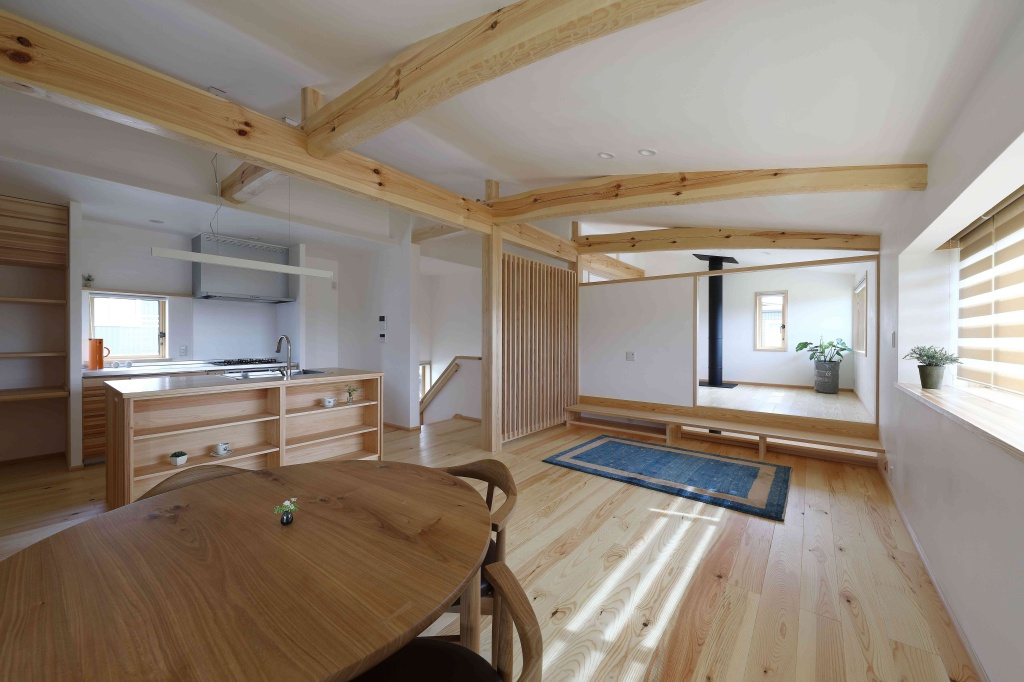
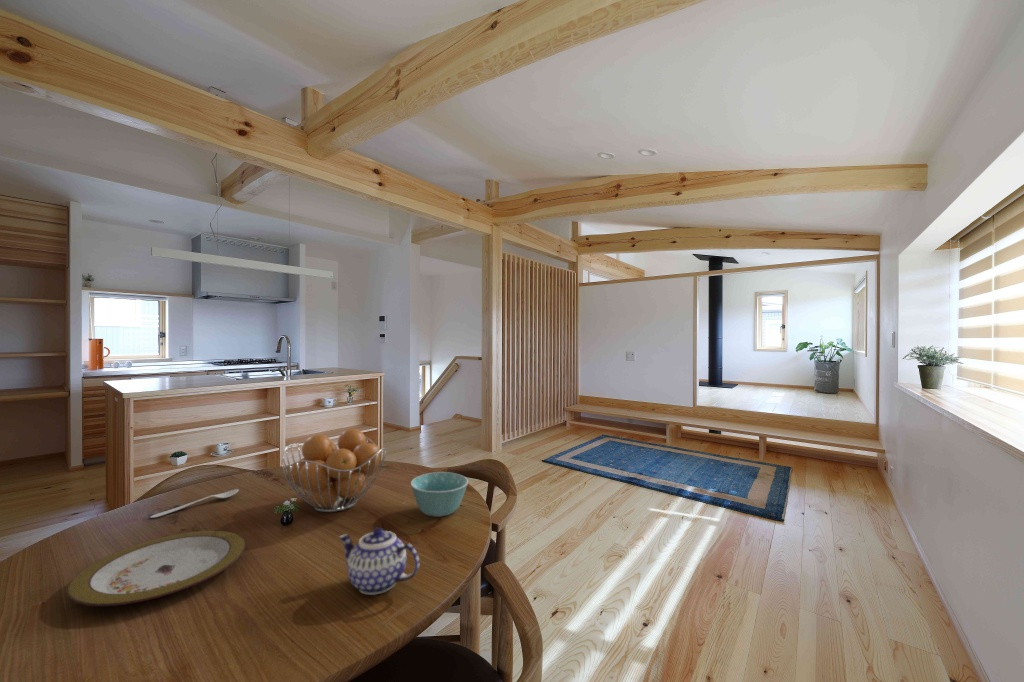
+ spoon [150,488,239,519]
+ bowl [410,471,469,518]
+ fruit basket [281,428,387,513]
+ teapot [338,526,420,596]
+ plate [66,530,246,607]
